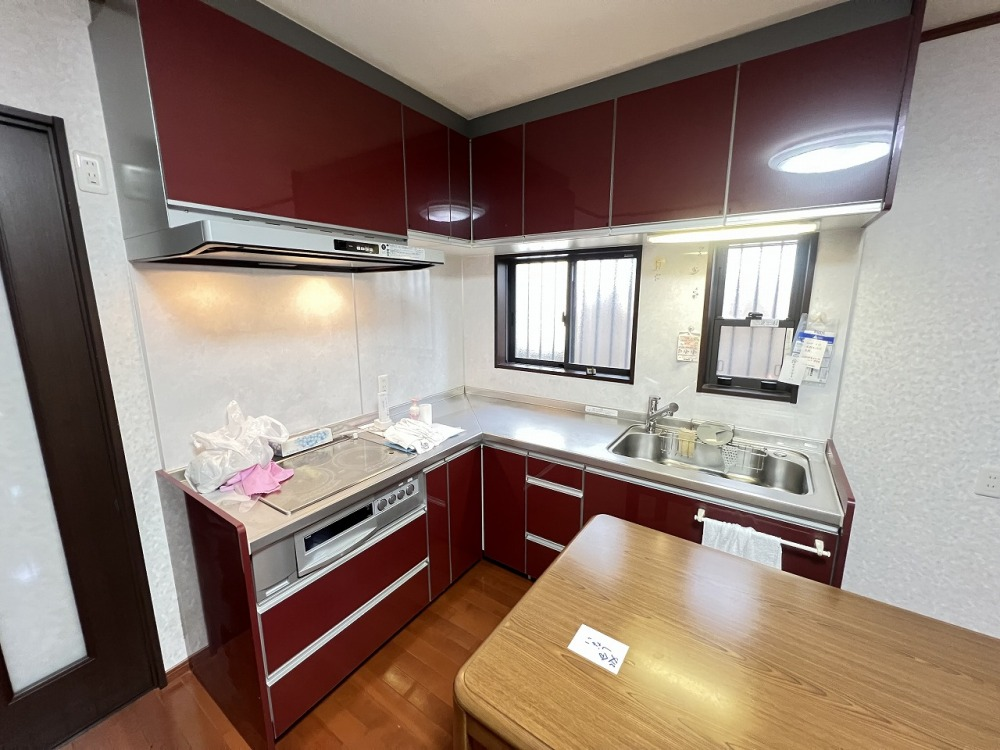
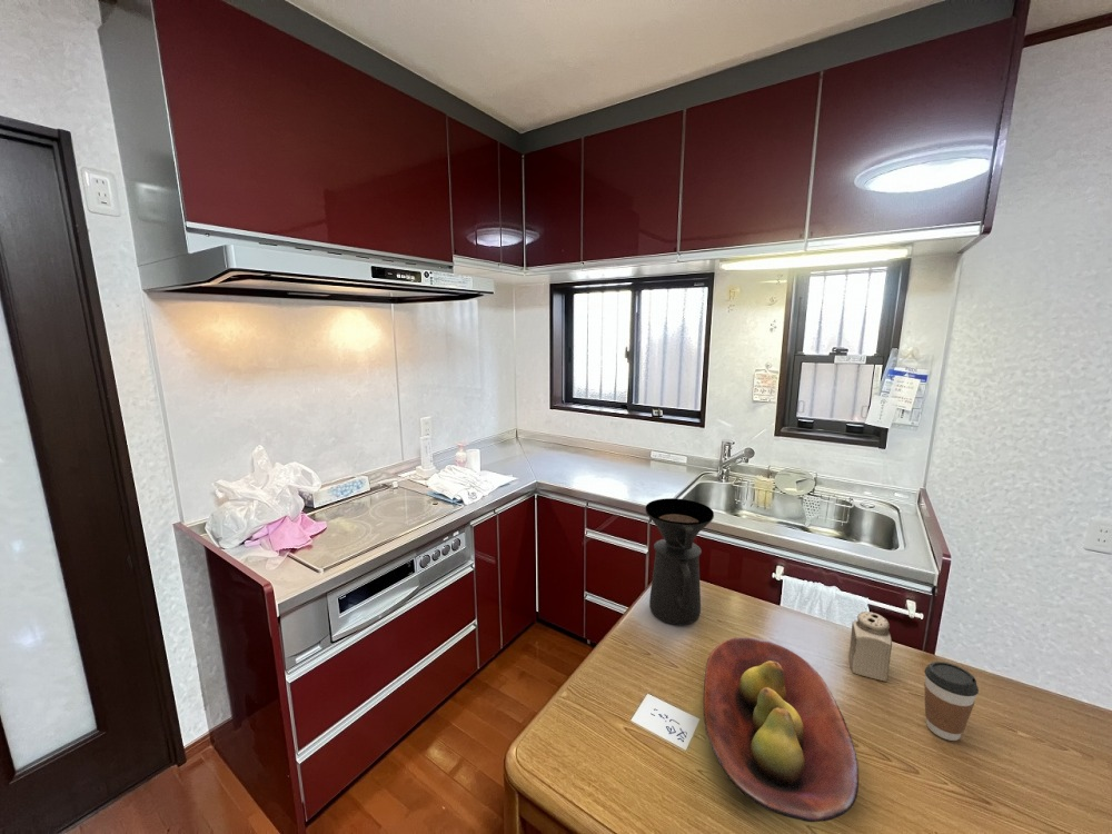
+ coffee cup [923,661,980,742]
+ salt shaker [847,610,893,683]
+ fruit bowl [702,636,860,823]
+ coffee maker [644,497,715,625]
